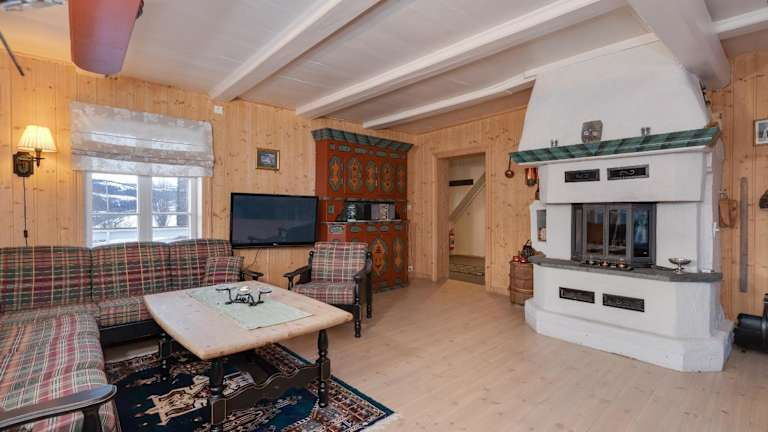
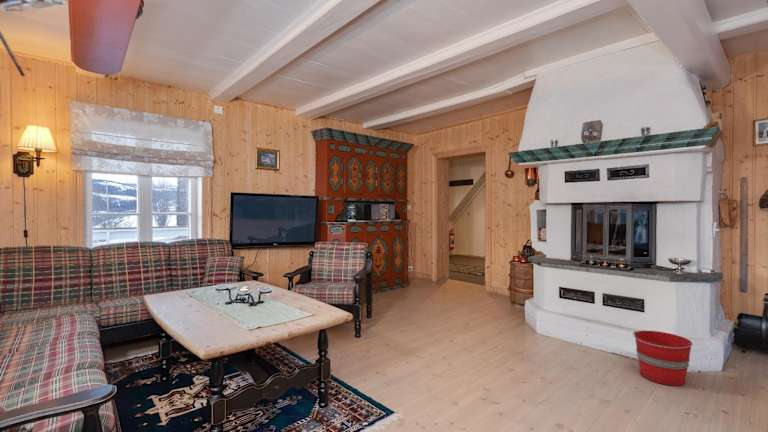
+ bucket [632,330,694,387]
